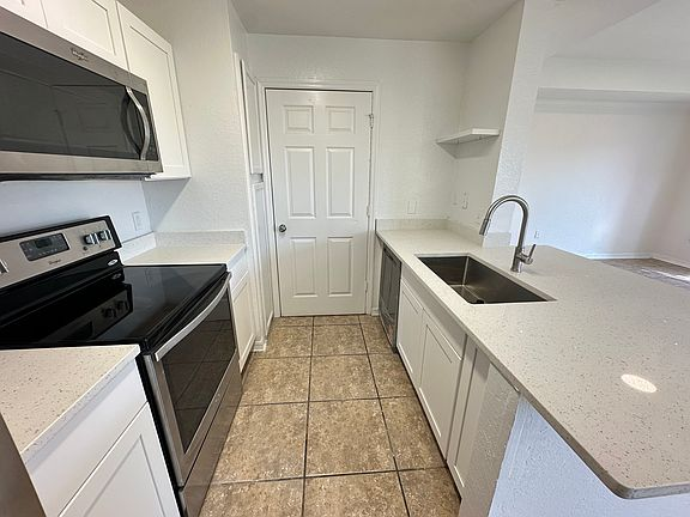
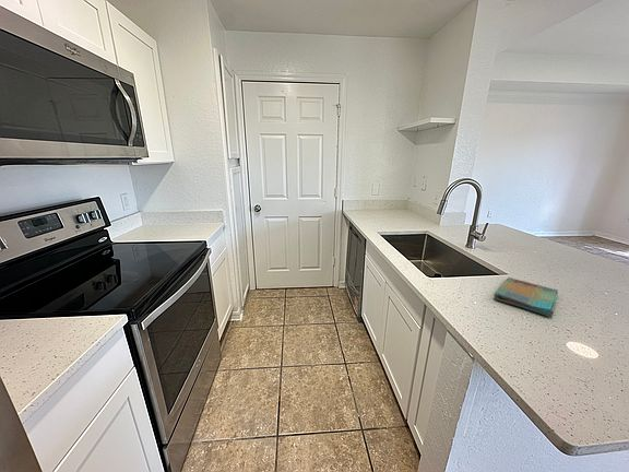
+ dish towel [494,276,559,318]
